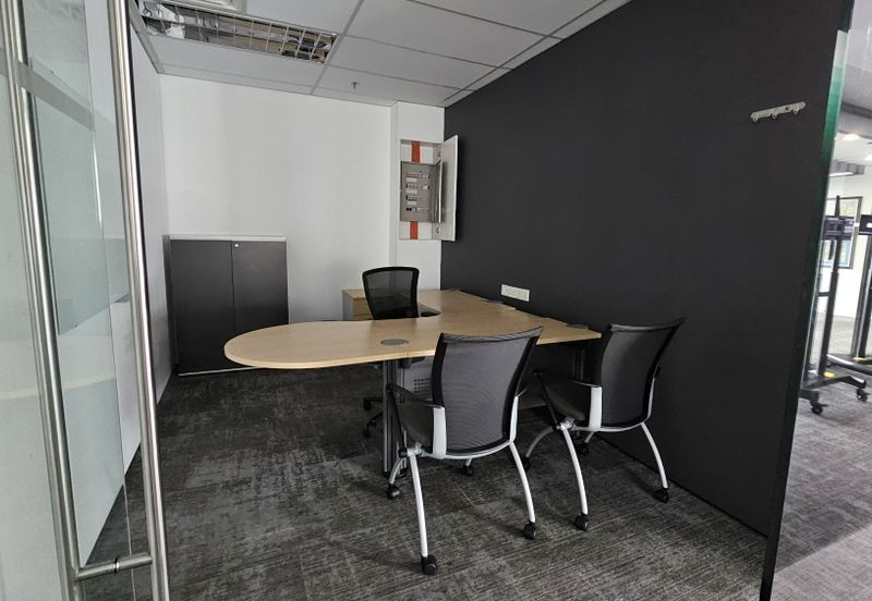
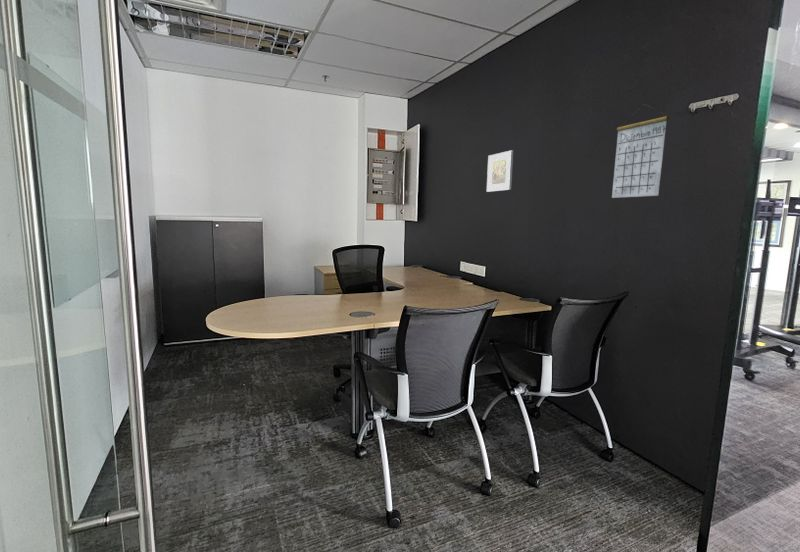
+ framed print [486,149,514,193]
+ calendar [611,103,670,199]
